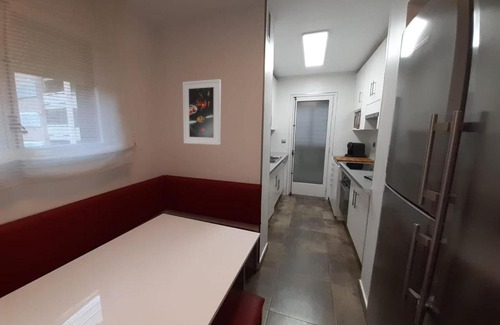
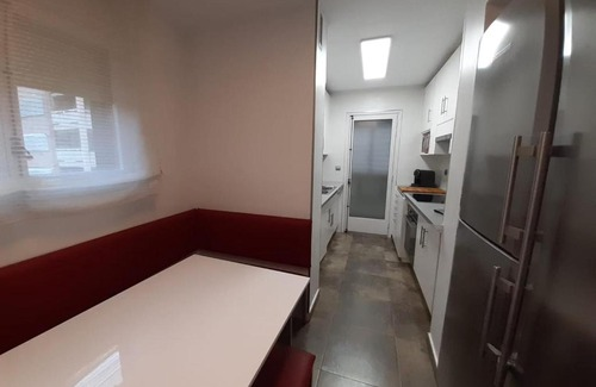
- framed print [182,78,222,146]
